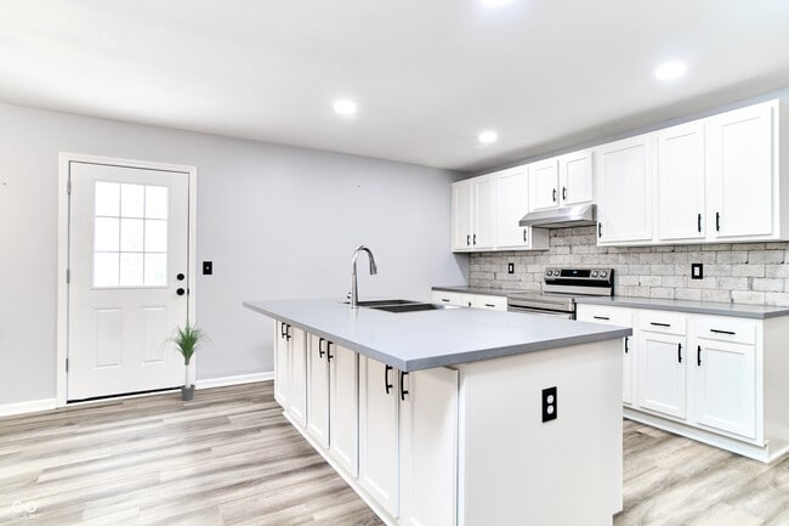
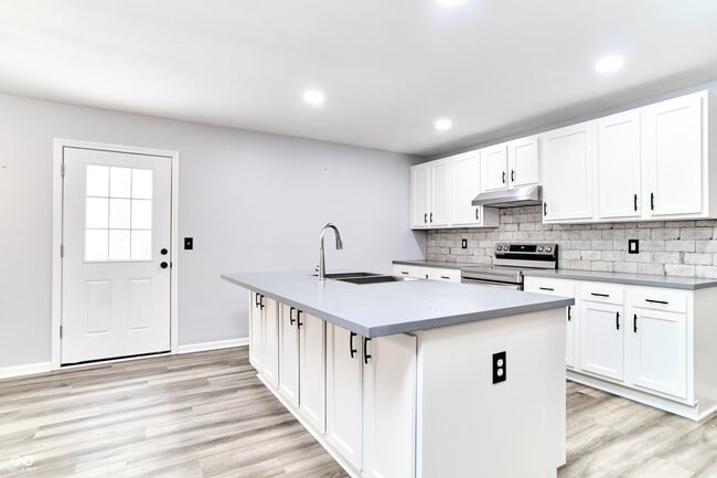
- potted plant [157,316,217,402]
